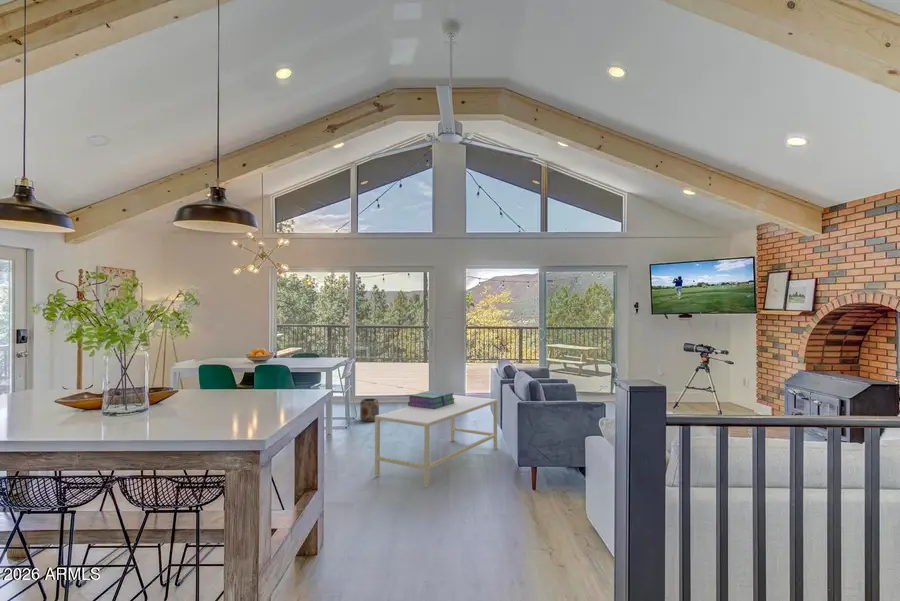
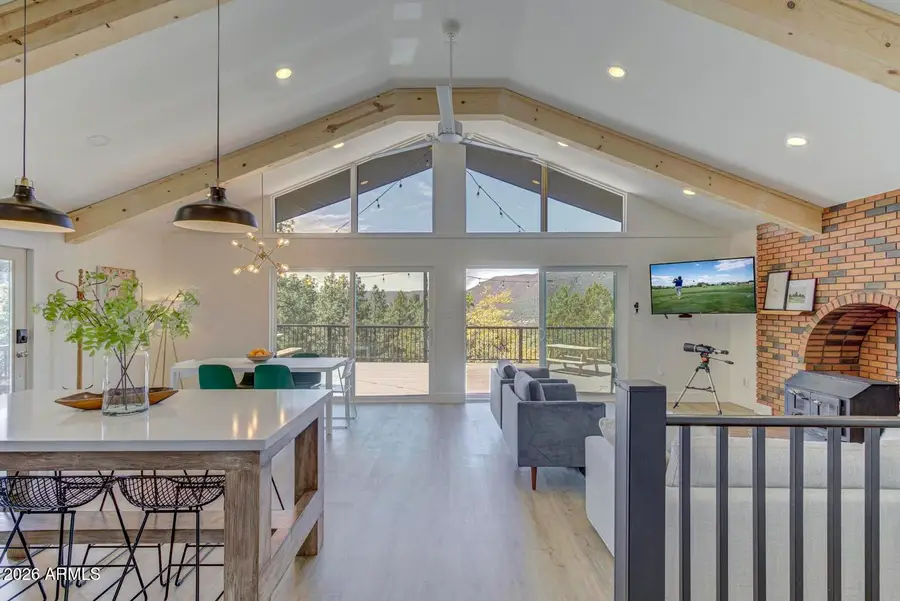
- coffee table [374,394,498,487]
- planter [359,398,380,423]
- stack of books [407,390,455,409]
